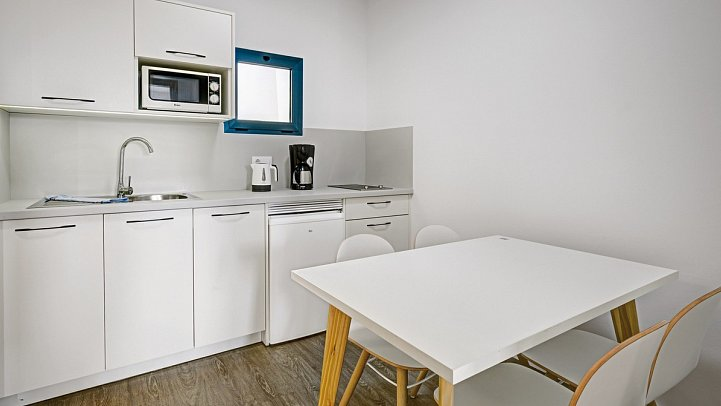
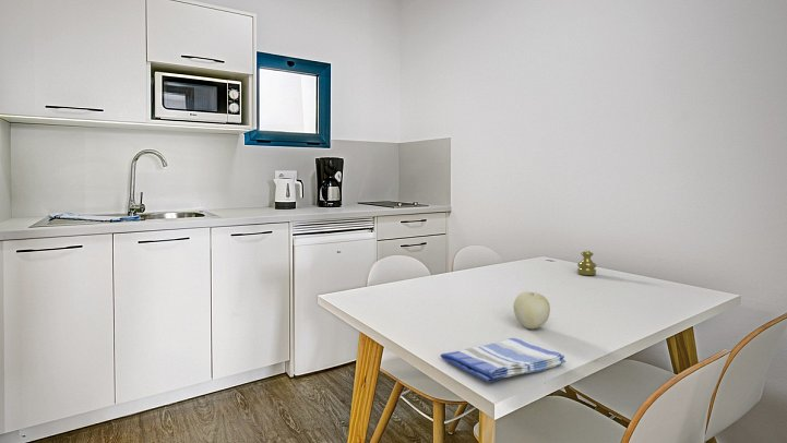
+ dish towel [440,337,567,383]
+ salt shaker [576,250,597,276]
+ fruit [512,290,551,330]
